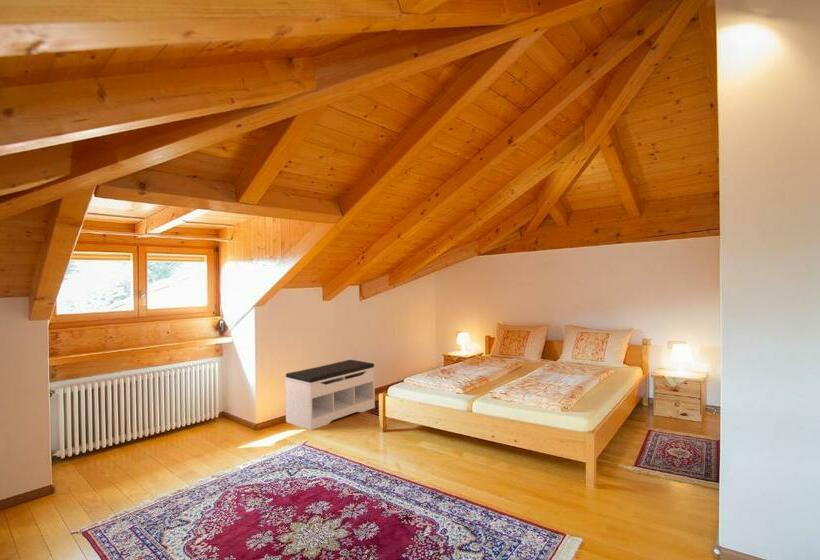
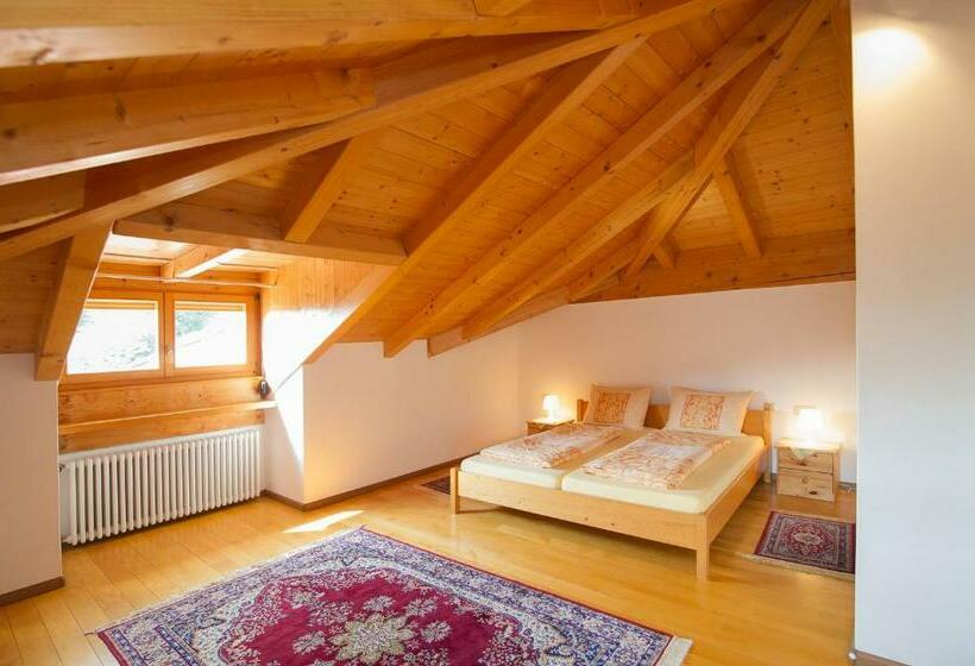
- bench [284,359,376,431]
